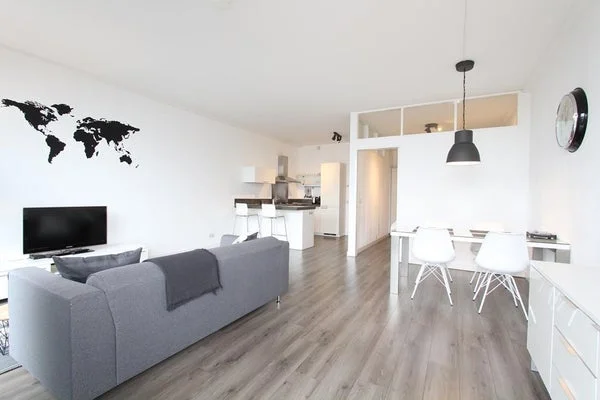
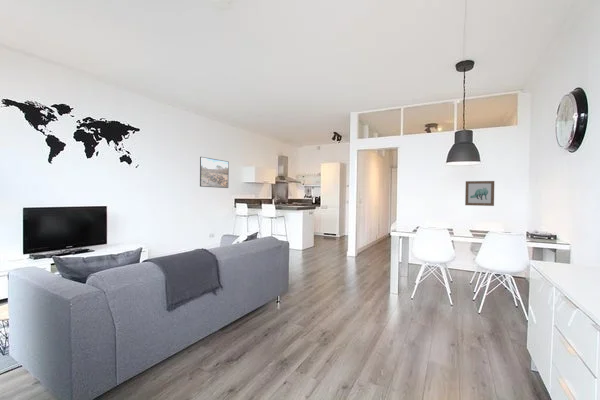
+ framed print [199,156,230,189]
+ wall art [464,180,495,207]
